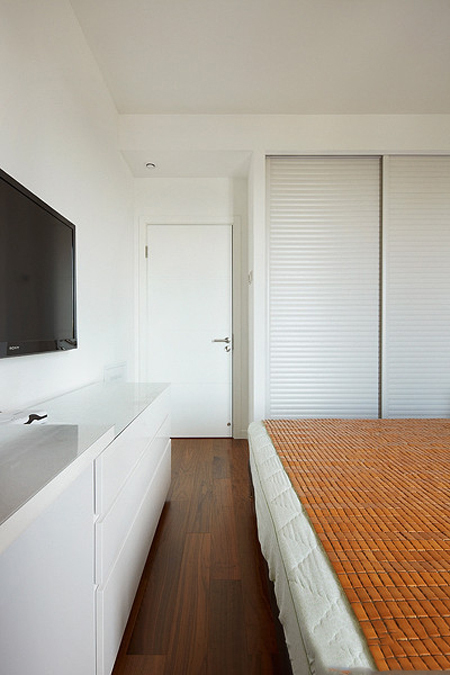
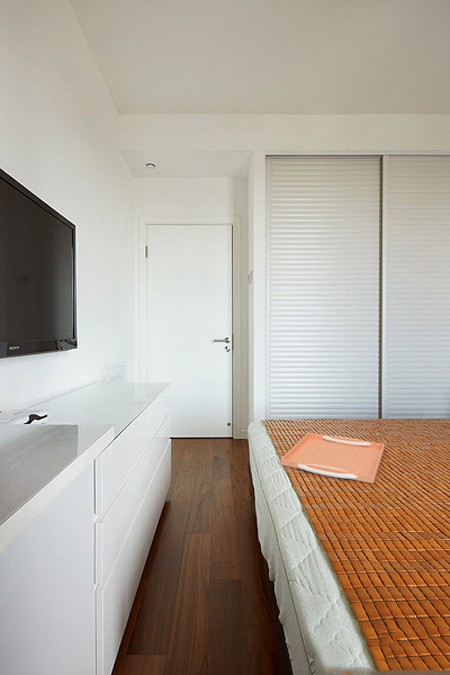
+ serving tray [280,432,385,484]
